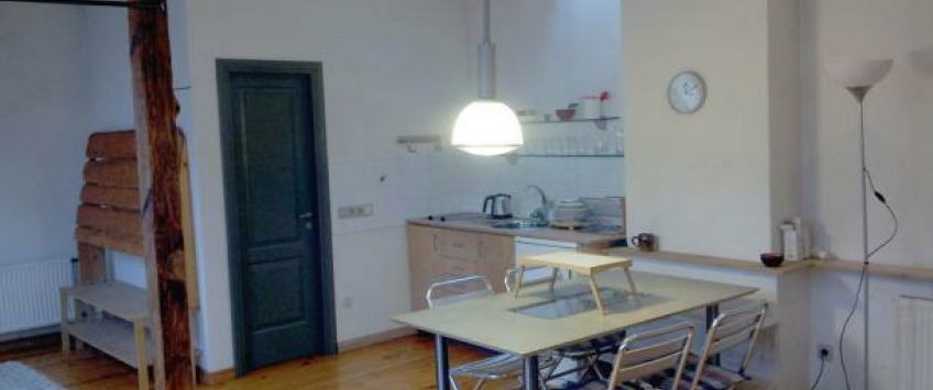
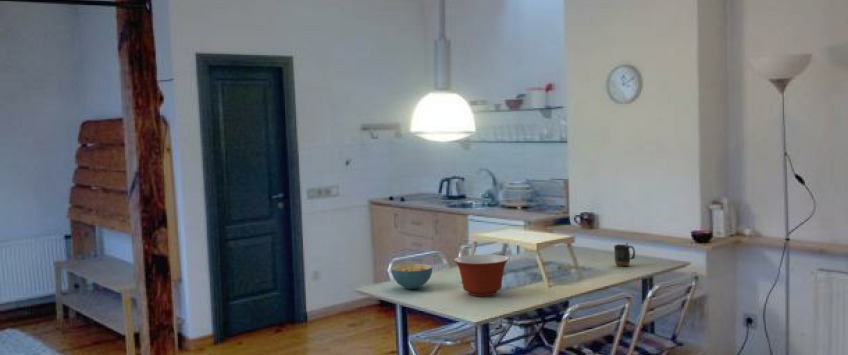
+ mug [613,241,636,267]
+ cereal bowl [390,263,433,290]
+ mixing bowl [453,253,510,297]
